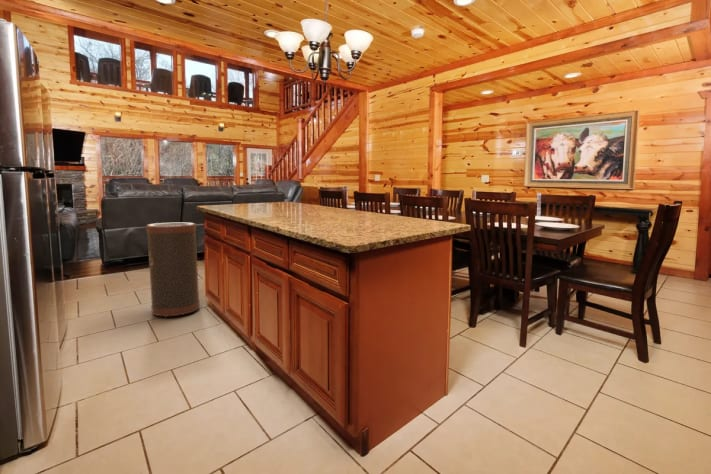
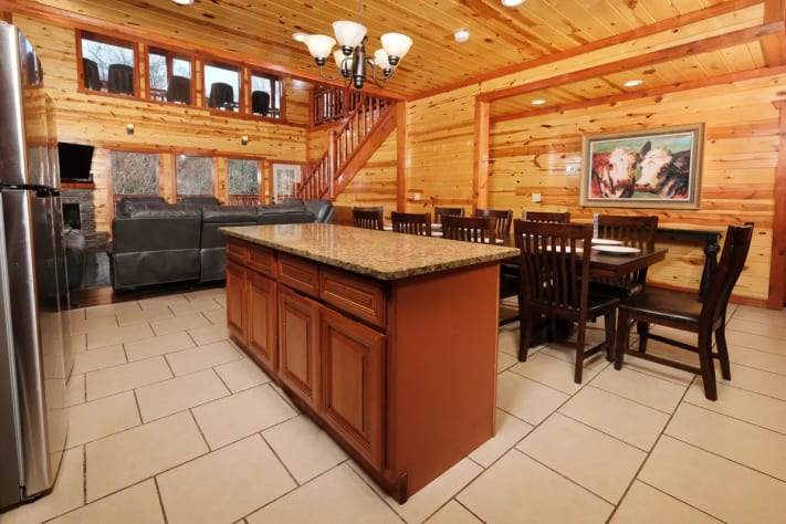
- trash can [145,222,201,319]
